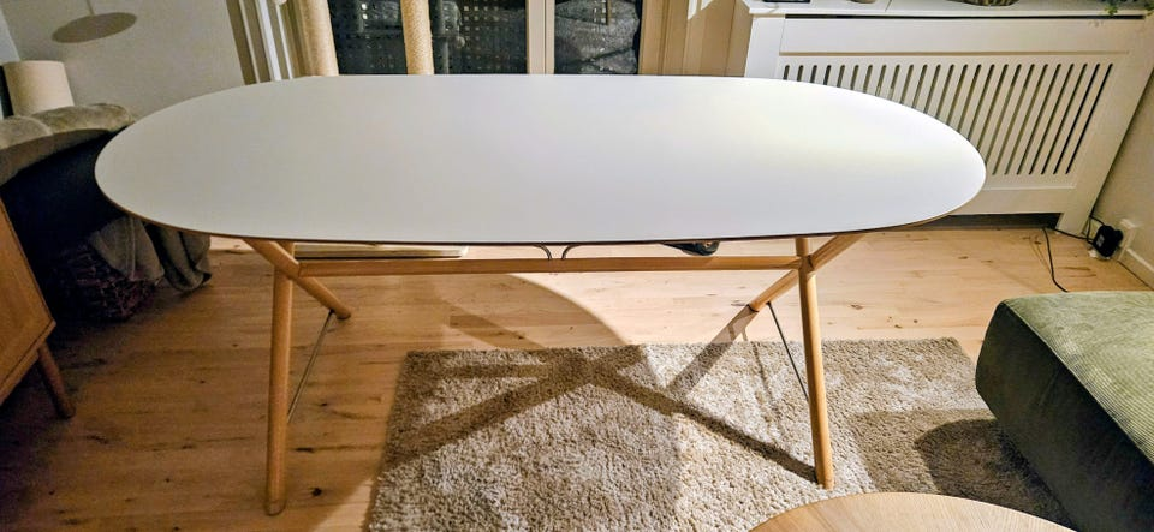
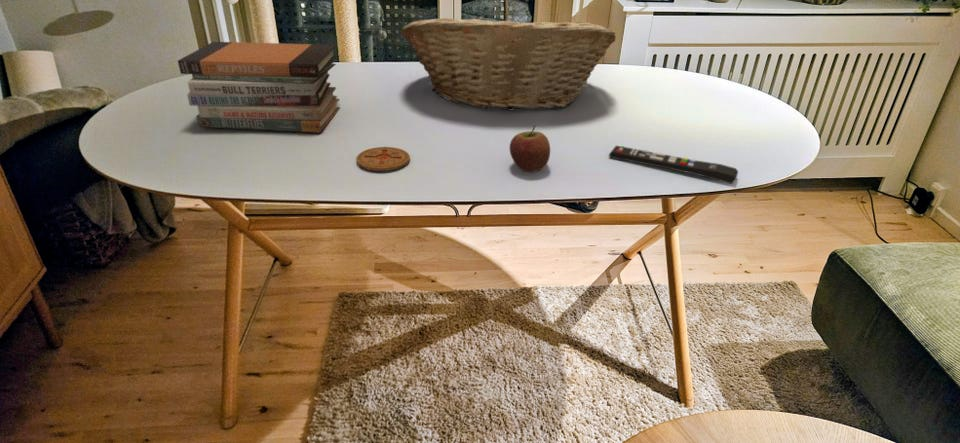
+ coaster [355,146,411,172]
+ fruit basket [400,13,617,111]
+ apple [509,125,551,173]
+ book stack [177,41,341,133]
+ remote control [608,145,739,185]
